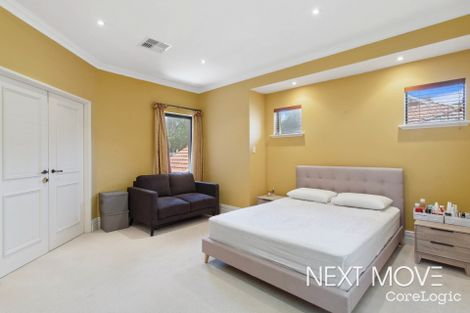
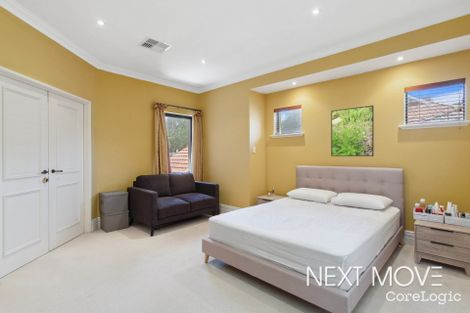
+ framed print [330,104,375,157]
